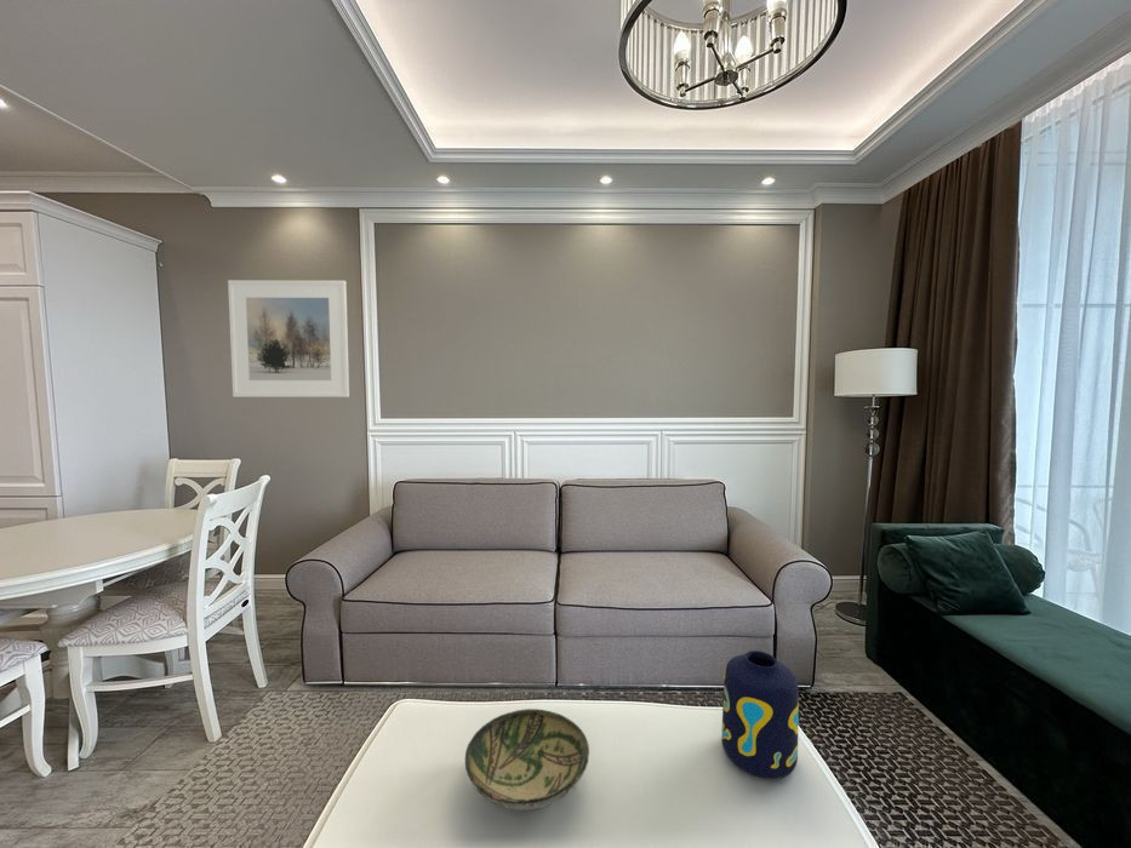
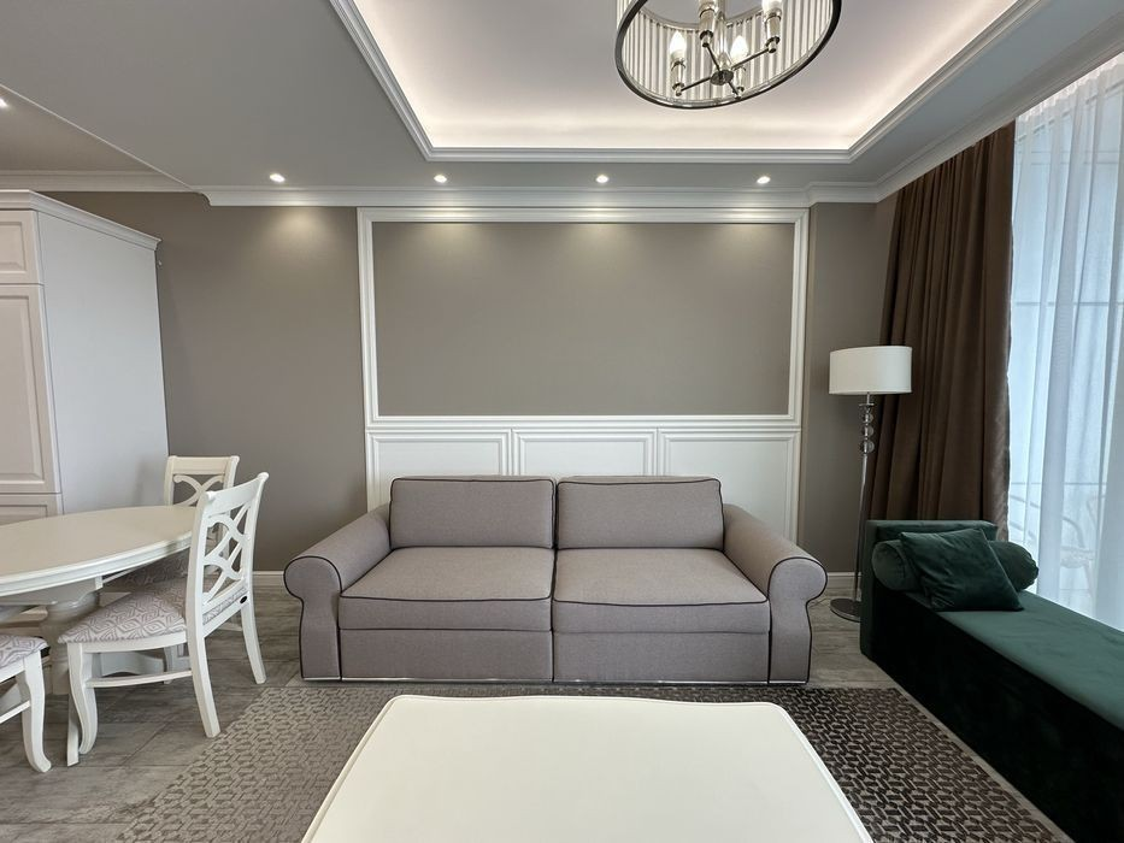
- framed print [227,279,350,399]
- vase [720,649,800,780]
- bowl [464,707,590,812]
